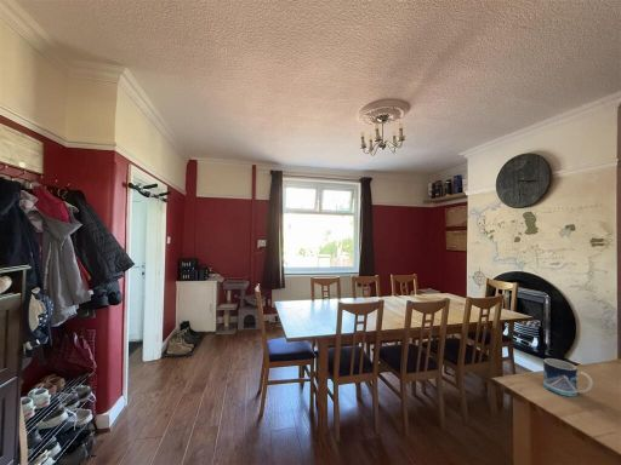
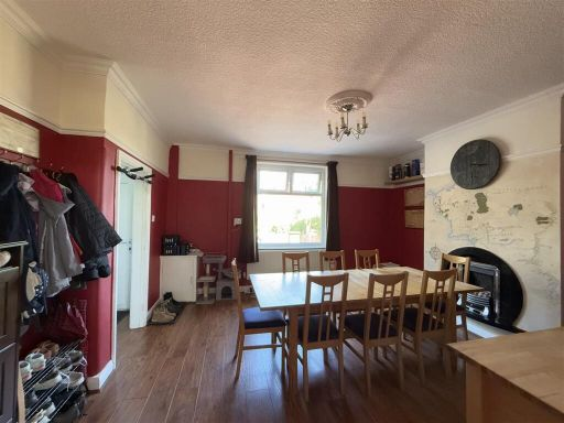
- mug [542,357,594,397]
